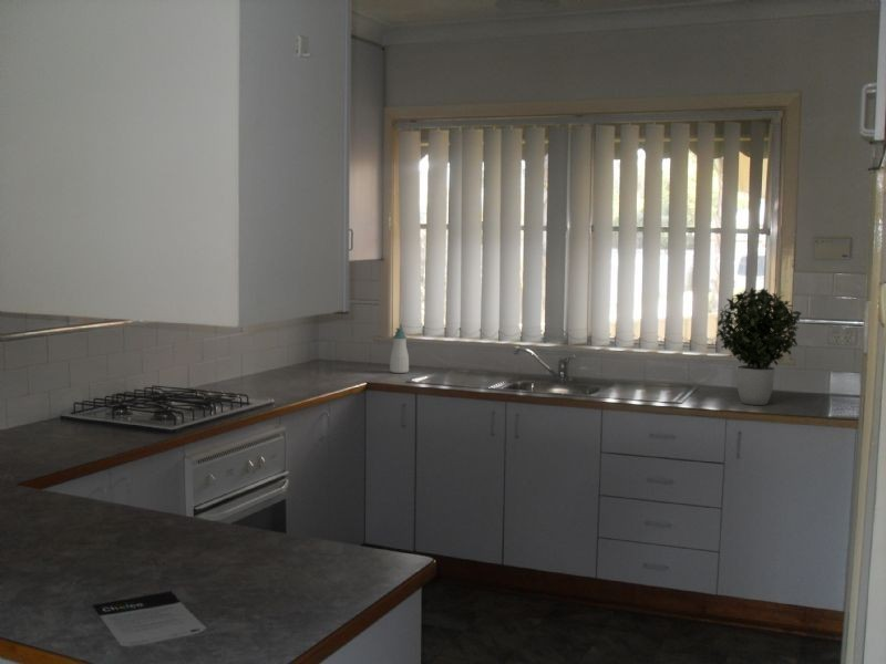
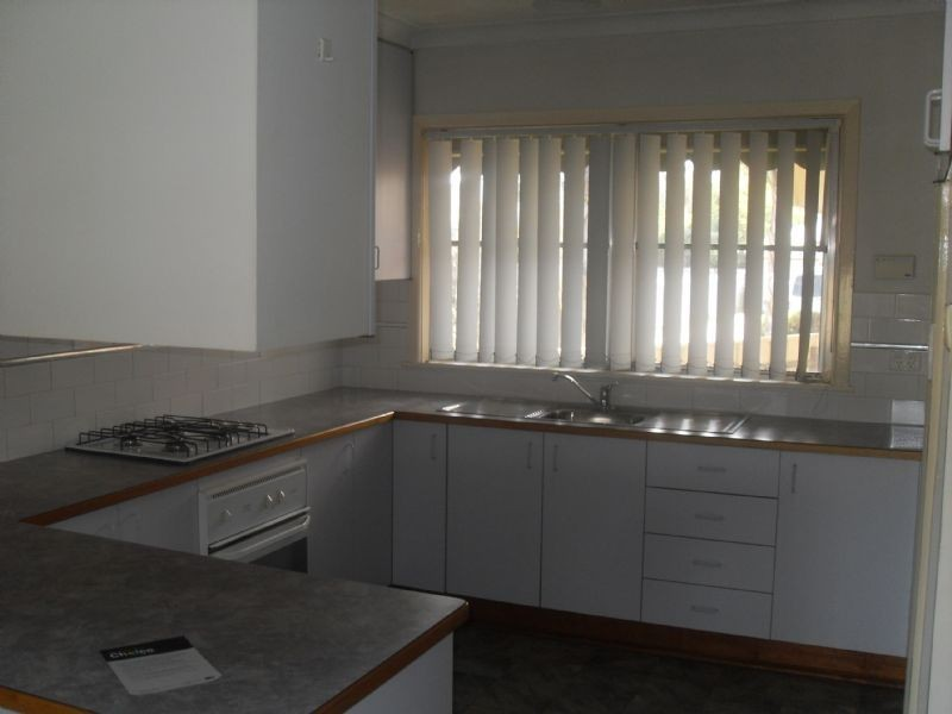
- potted plant [715,287,803,406]
- soap bottle [389,326,410,374]
